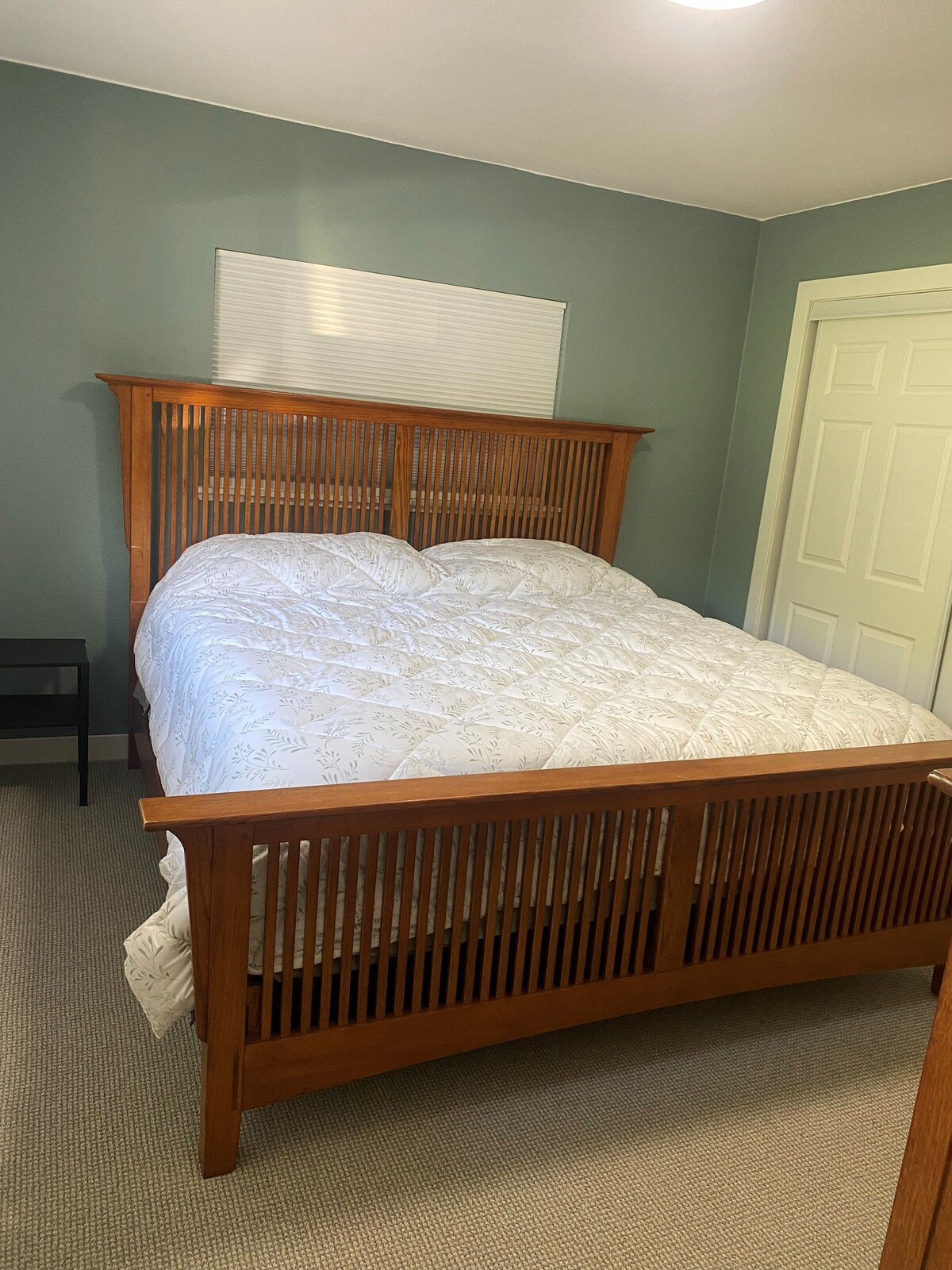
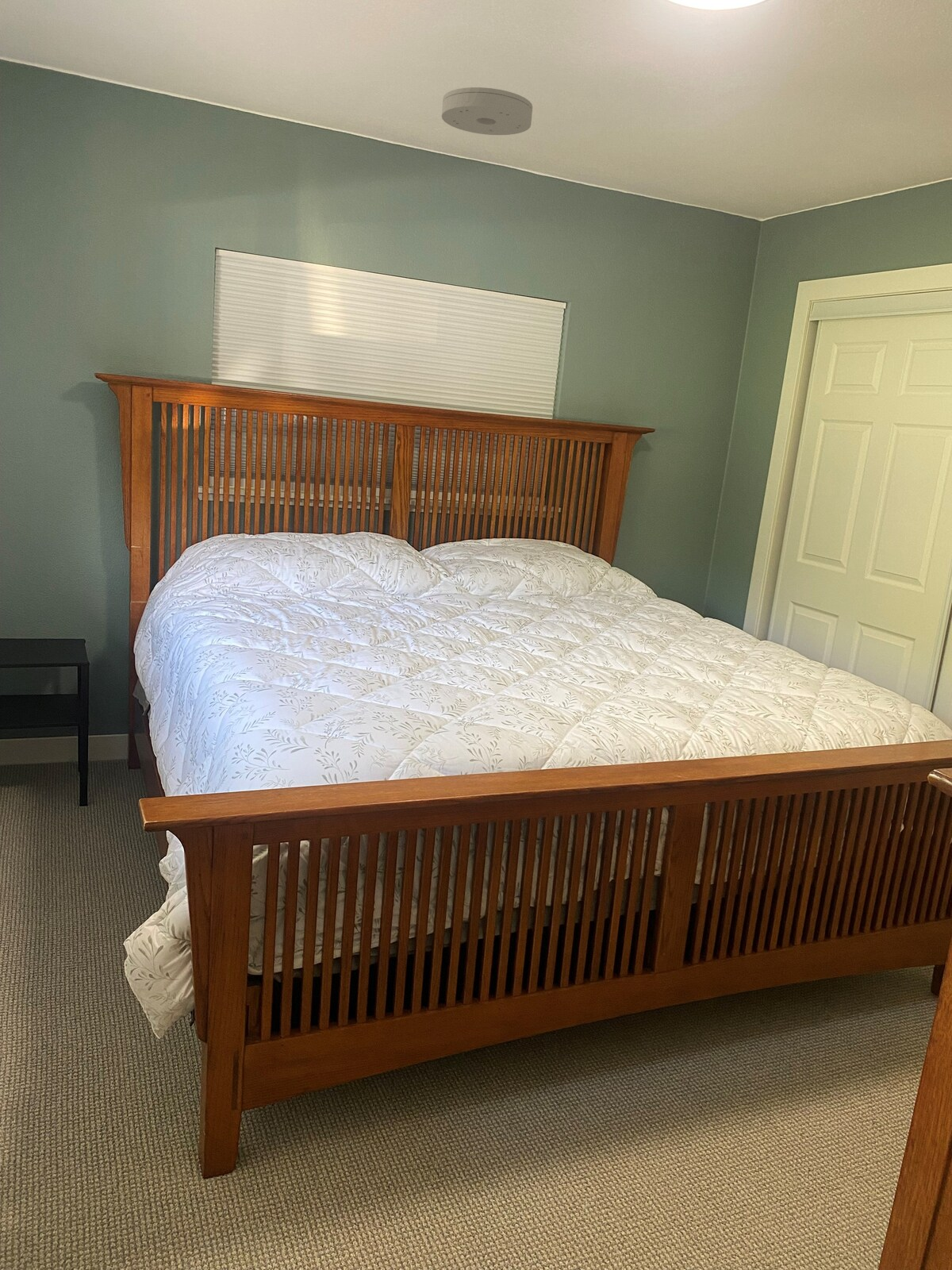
+ smoke detector [441,87,533,136]
